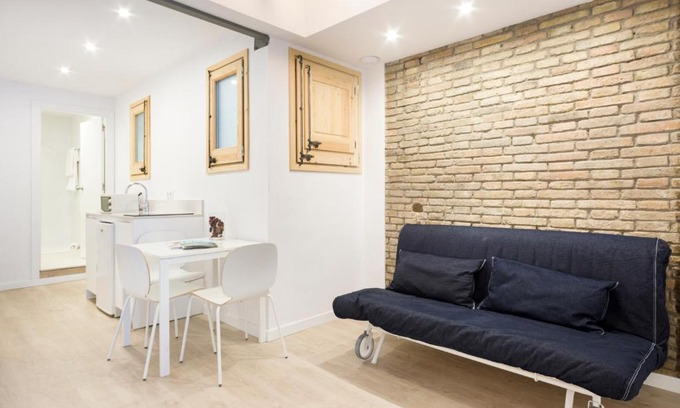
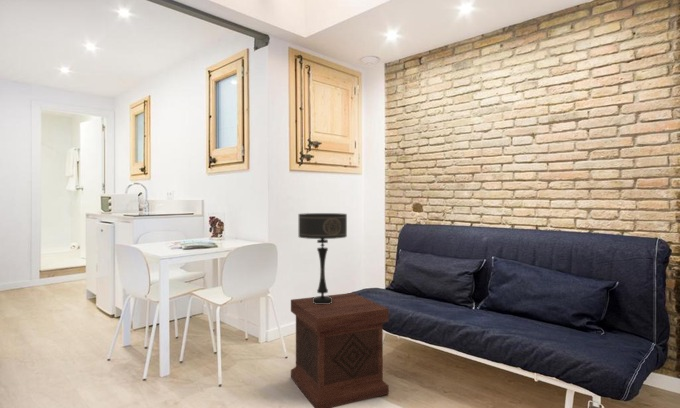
+ side table [290,292,390,408]
+ table lamp [298,212,348,304]
